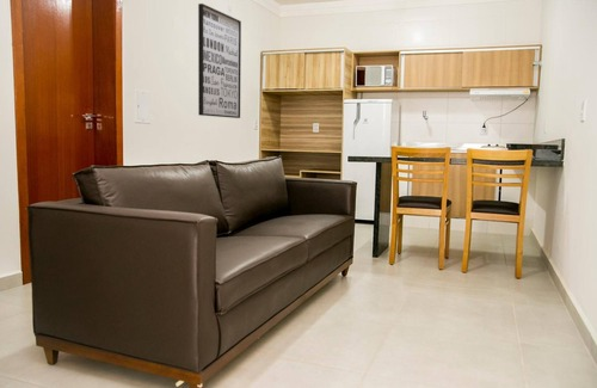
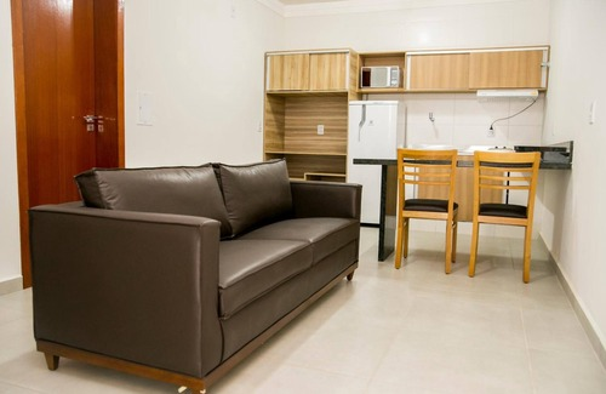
- wall art [197,2,242,119]
